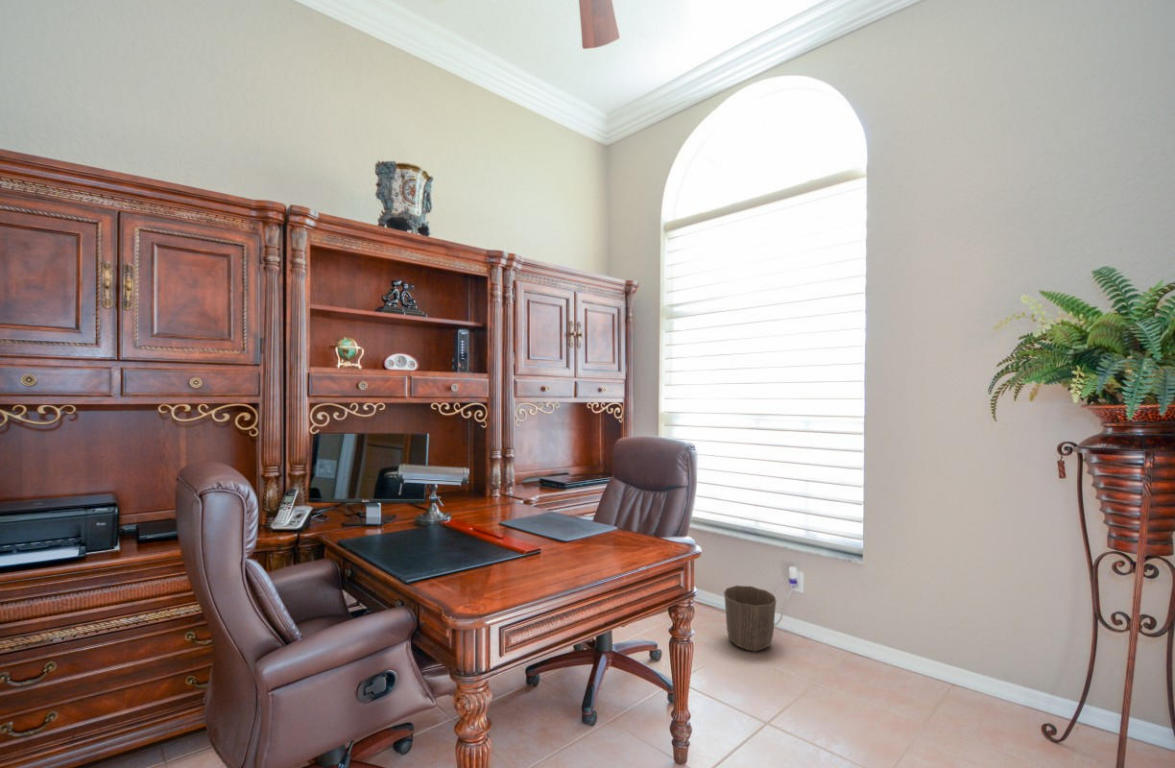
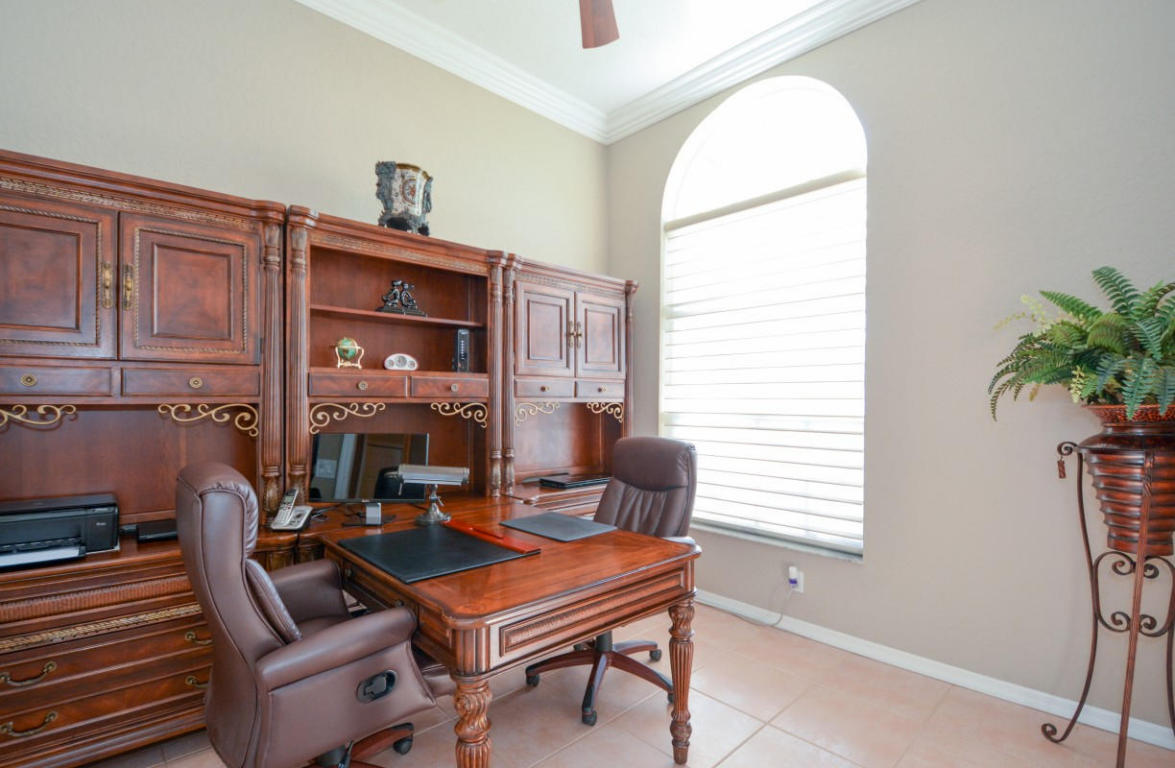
- waste basket [723,584,778,653]
